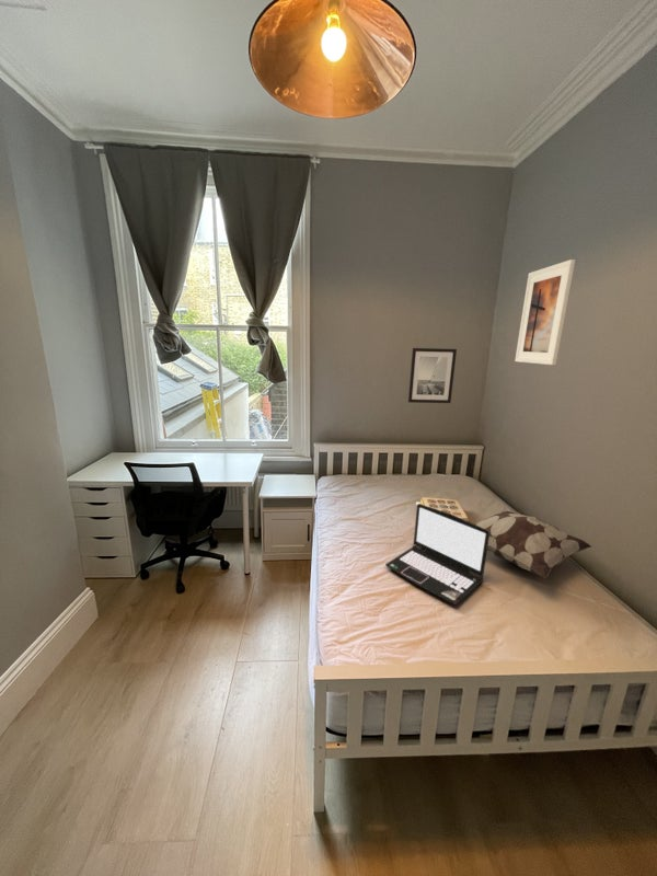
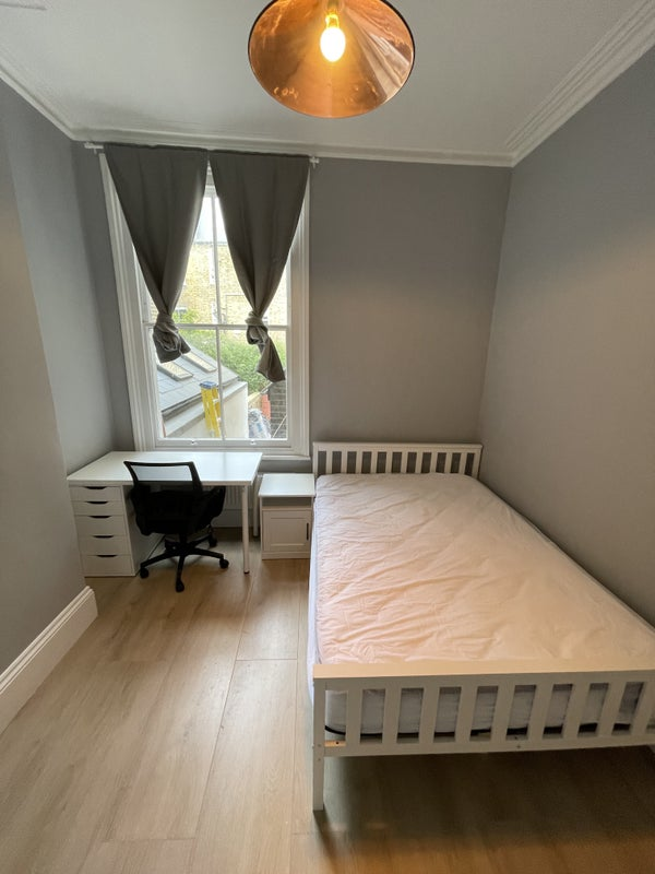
- book [415,496,470,521]
- laptop [384,504,489,607]
- decorative pillow [474,509,592,579]
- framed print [514,258,577,366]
- wall art [407,347,458,404]
